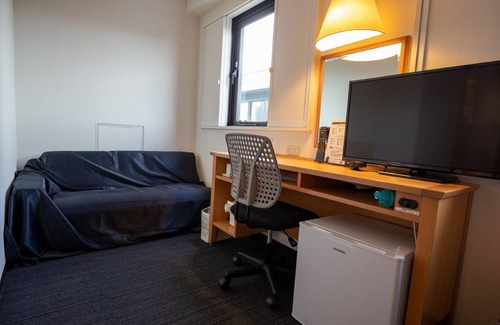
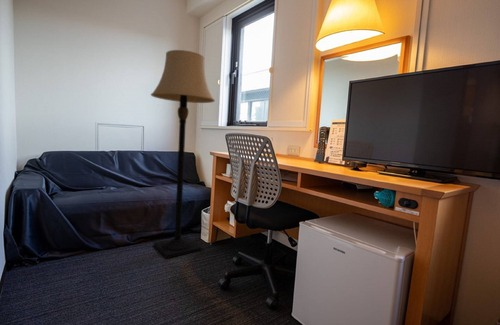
+ lamp [150,49,216,259]
